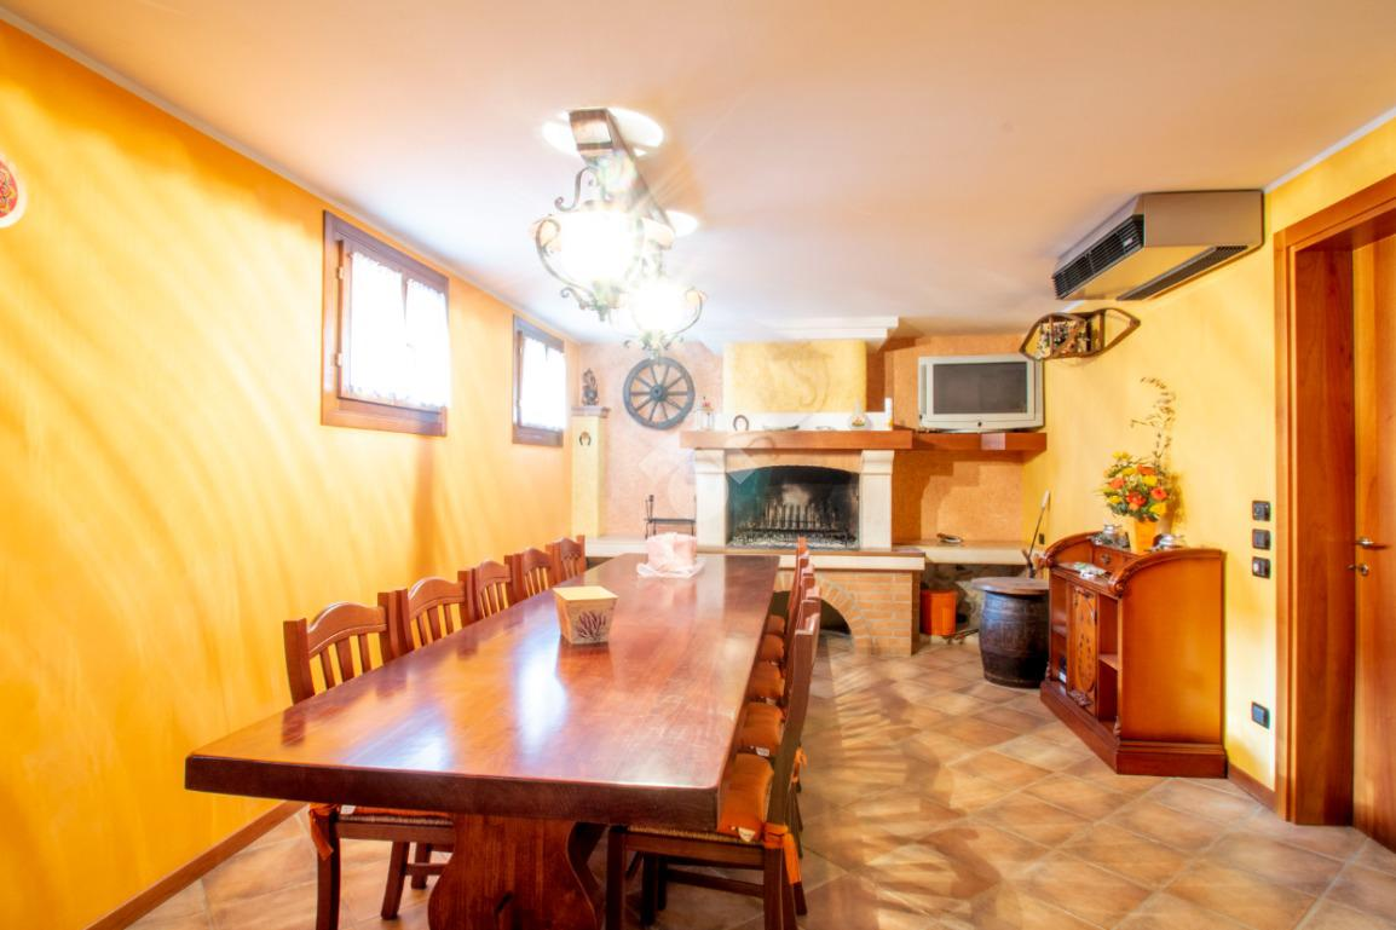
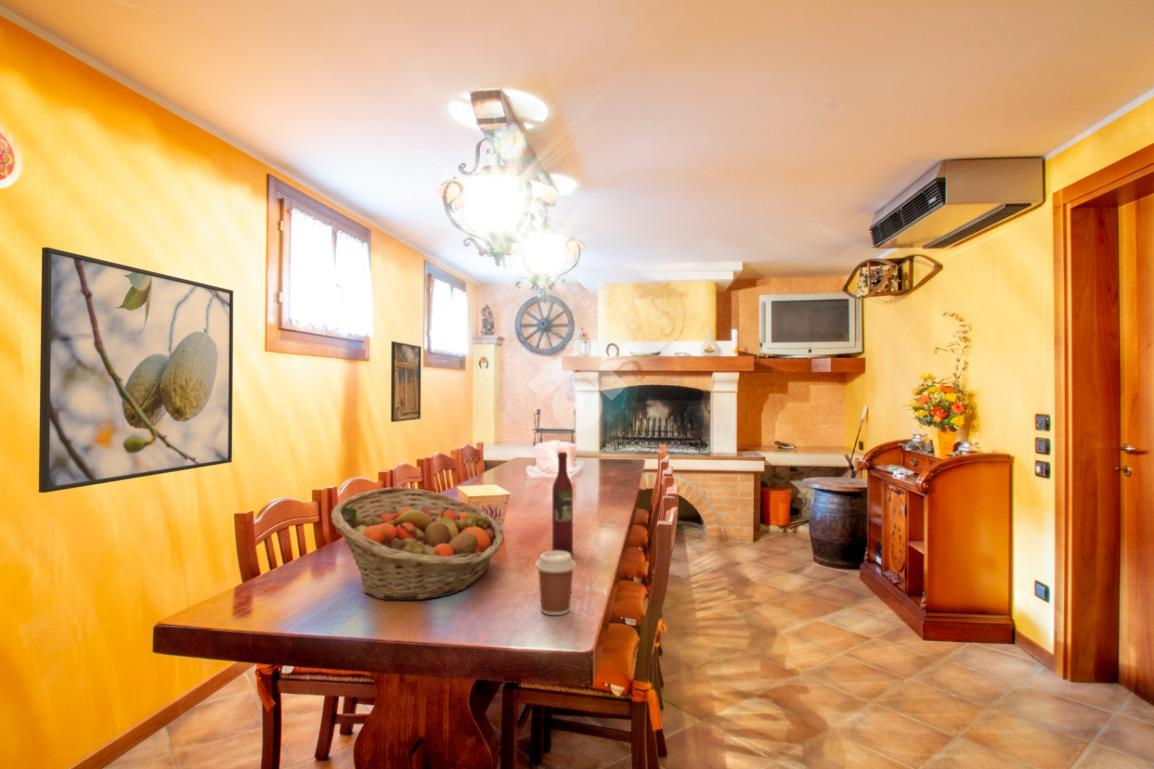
+ coffee cup [534,550,577,616]
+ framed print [38,246,235,494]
+ wine bottle [551,451,574,555]
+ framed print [390,340,422,423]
+ fruit basket [330,486,505,602]
